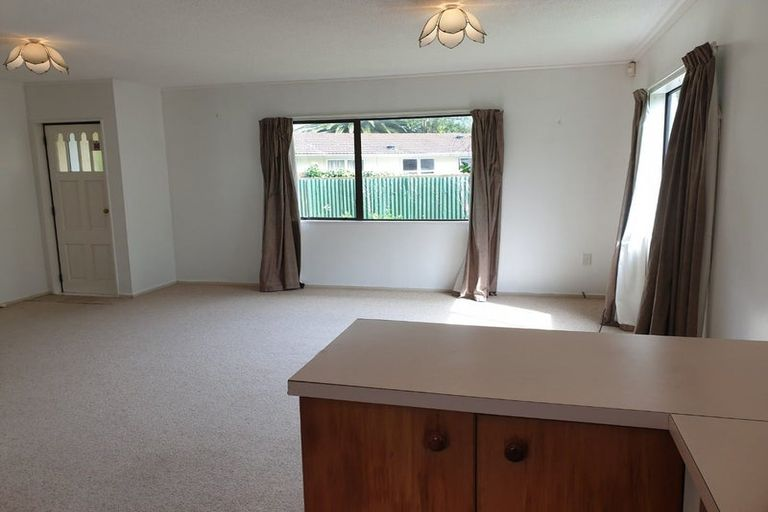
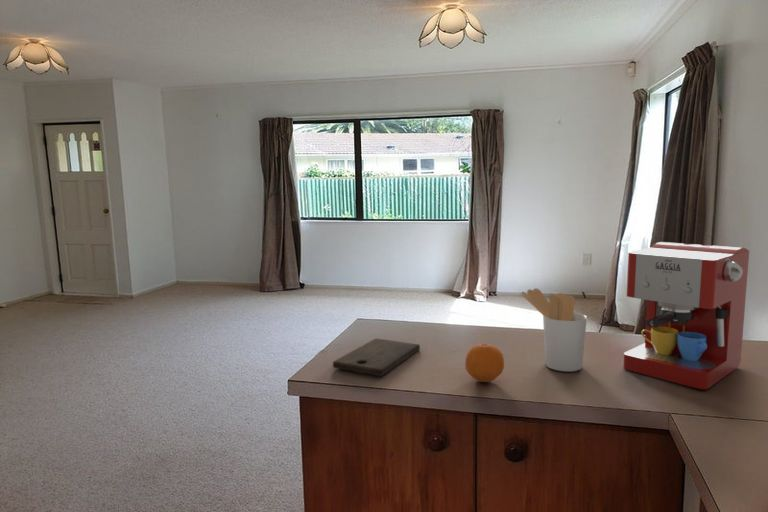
+ utensil holder [520,287,588,373]
+ cutting board [332,337,421,377]
+ fruit [464,343,505,383]
+ coffee maker [622,241,750,390]
